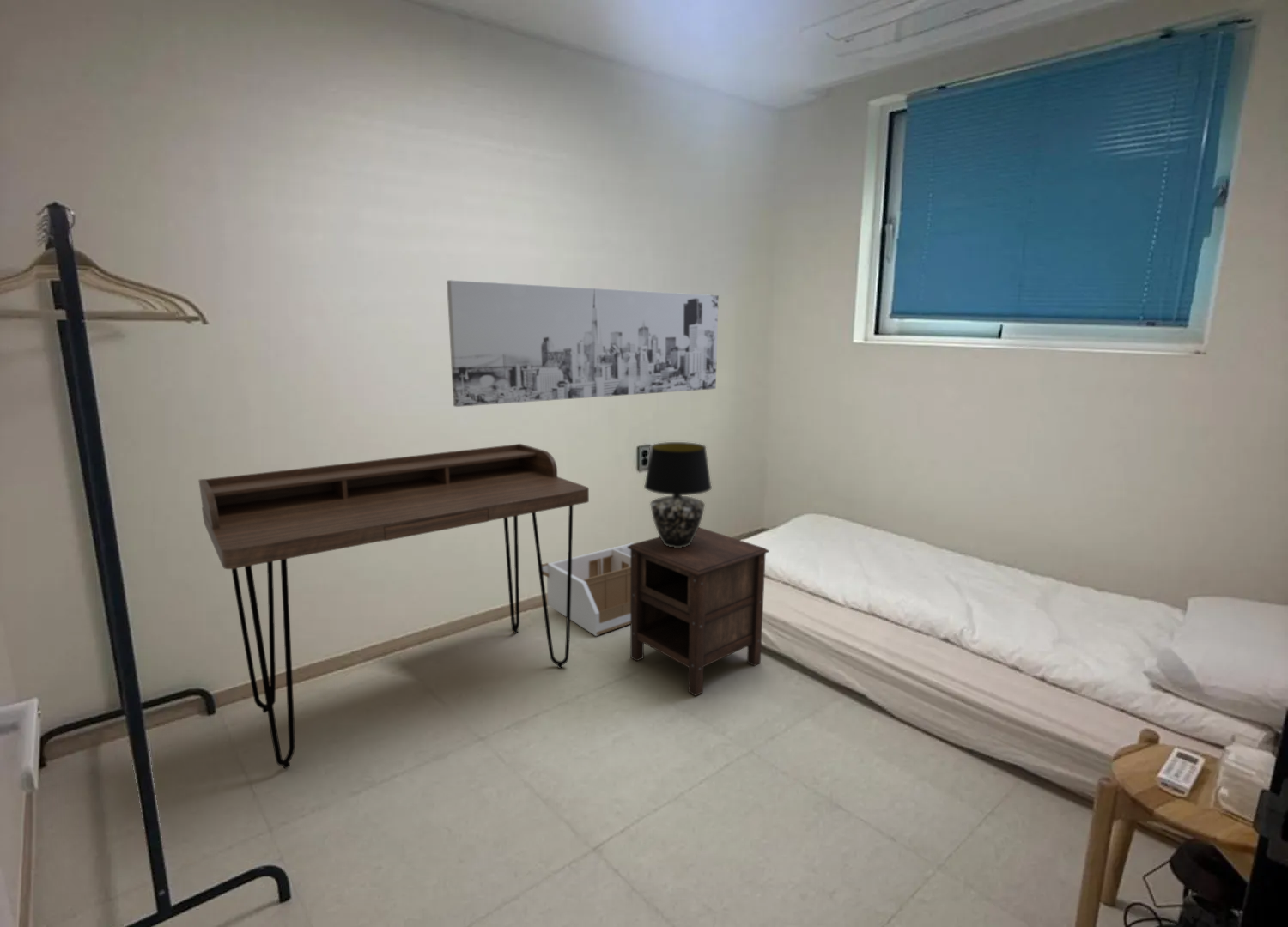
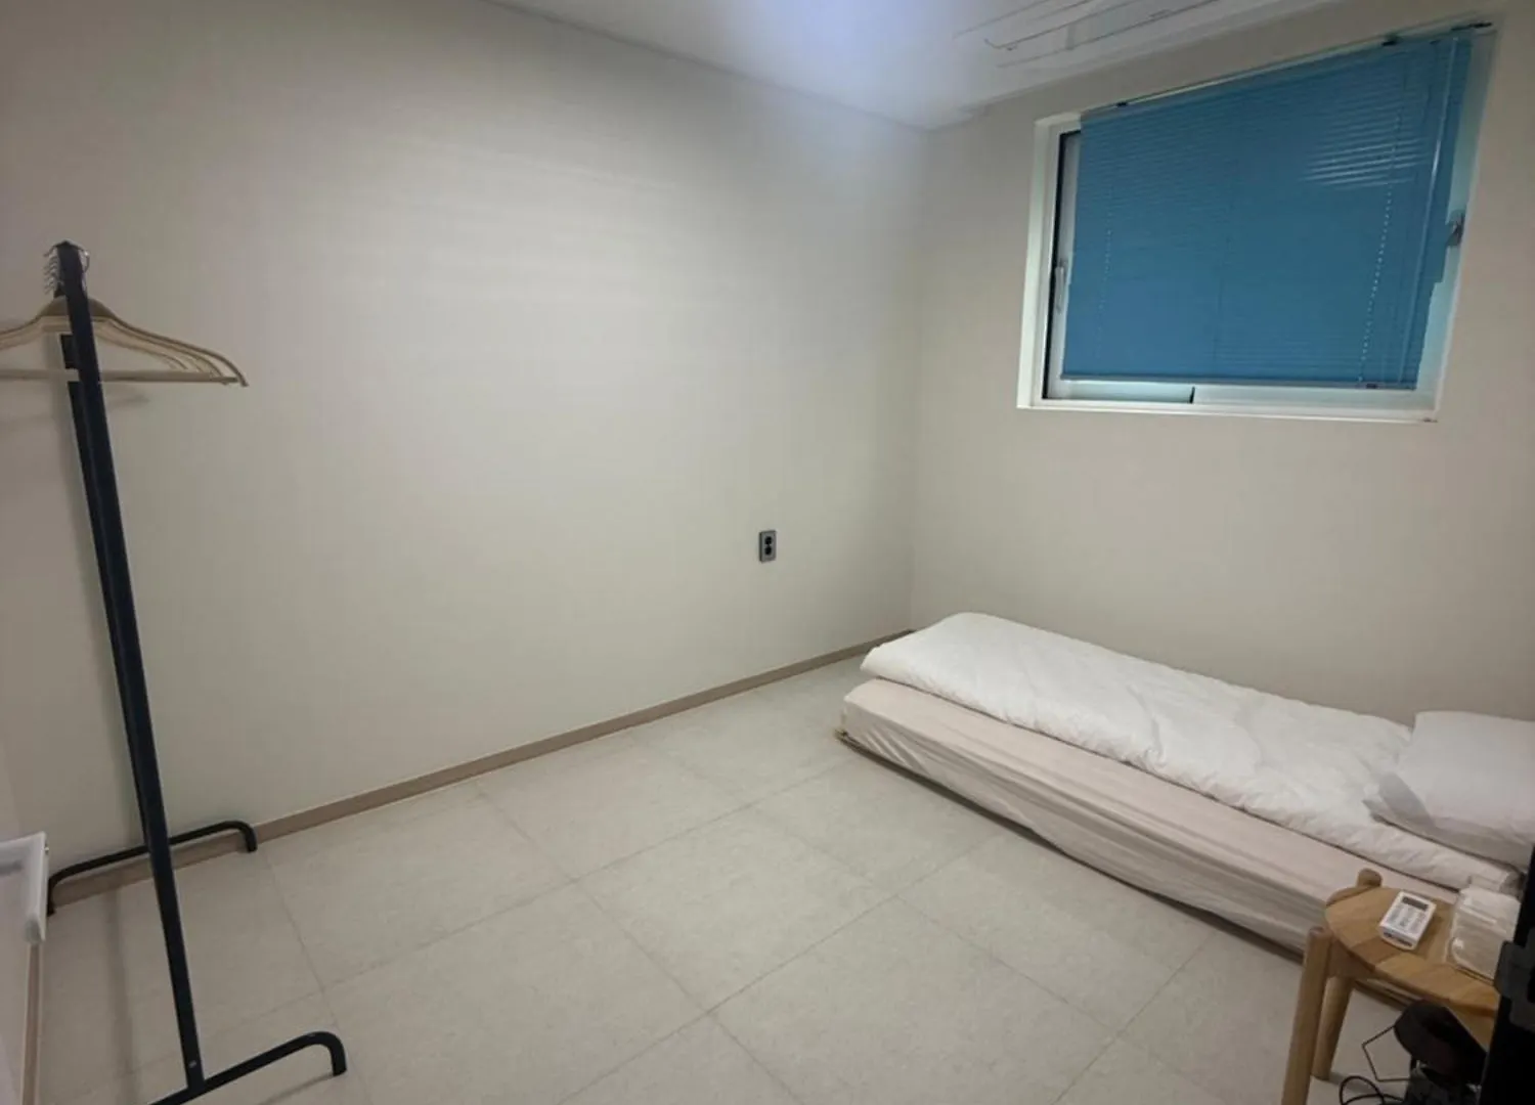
- wall art [446,279,720,408]
- nightstand [628,526,770,697]
- table lamp [643,441,713,548]
- desk [197,443,590,769]
- storage bin [542,542,635,637]
